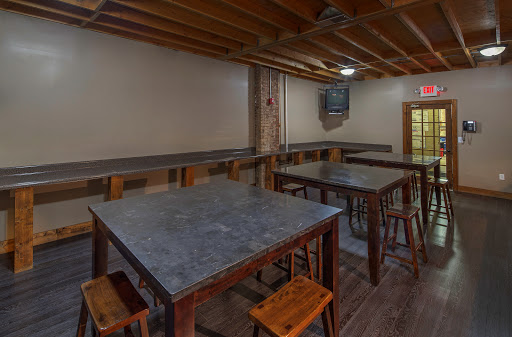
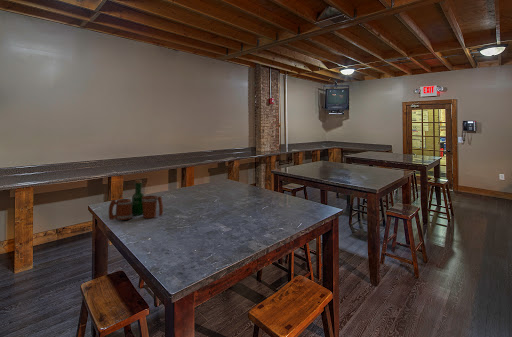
+ tavern set [107,179,164,221]
